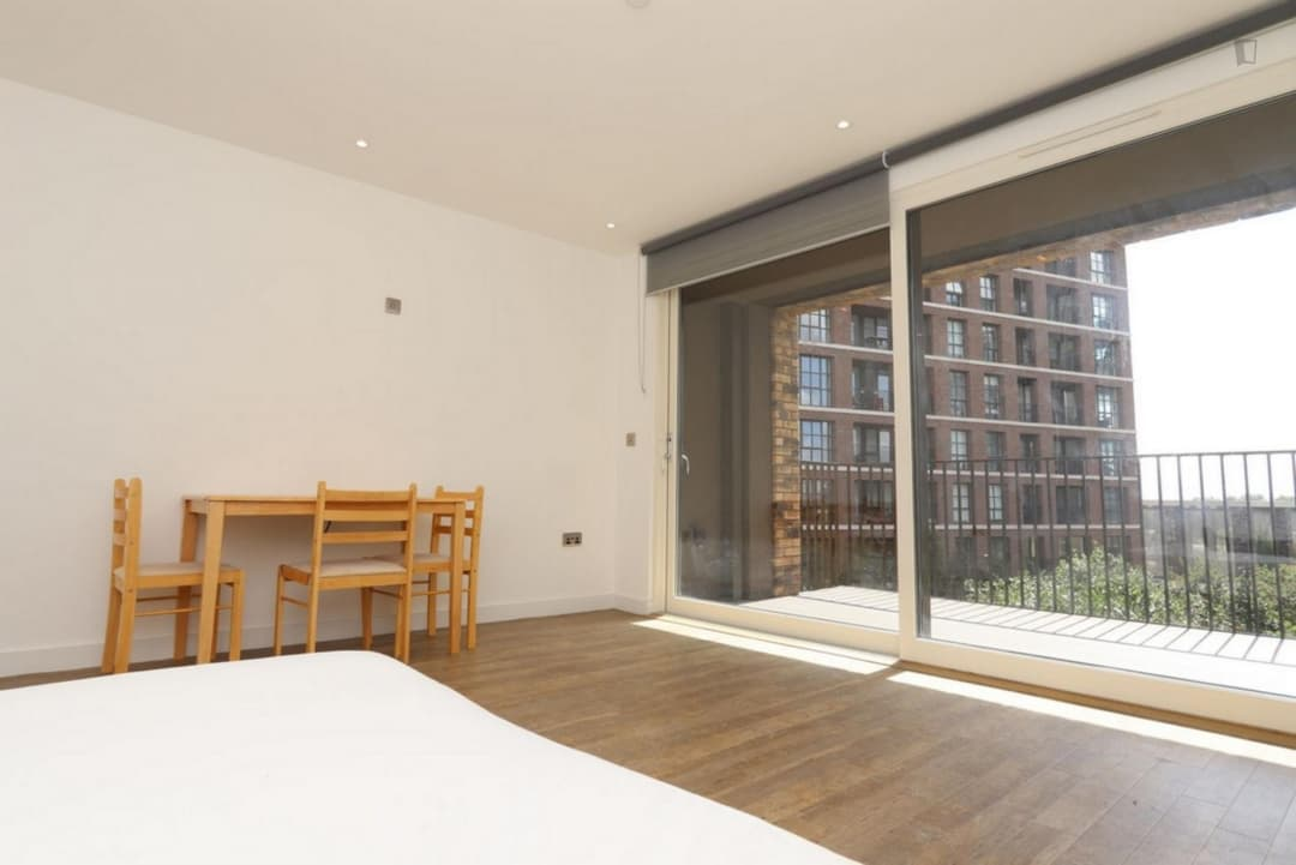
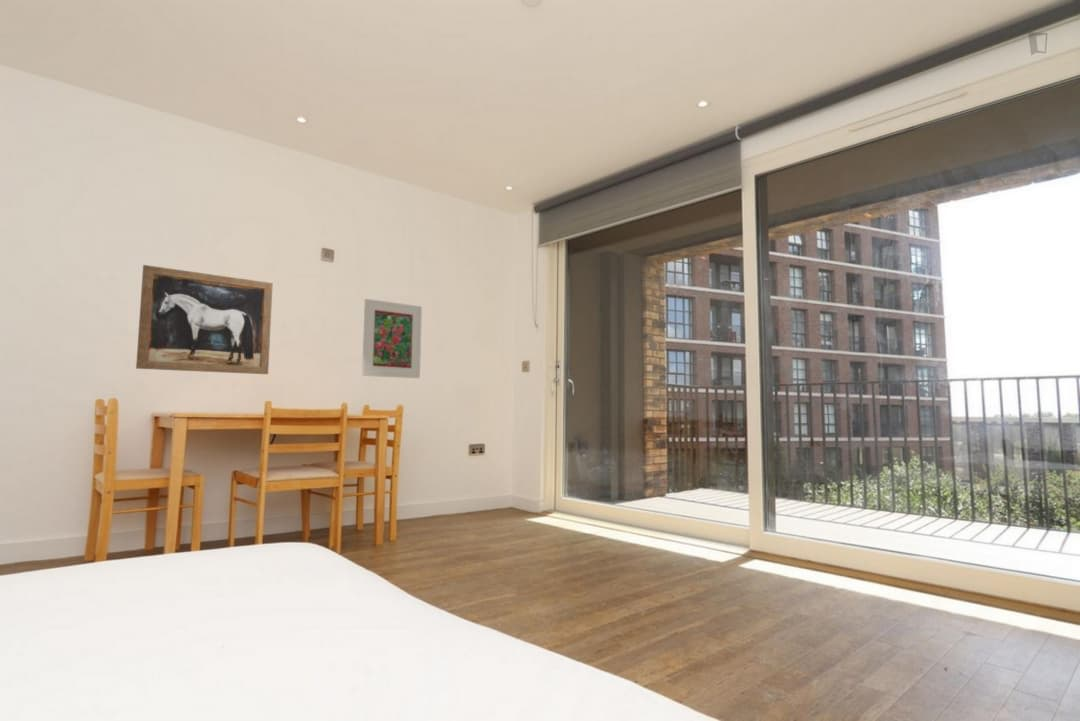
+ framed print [361,298,423,379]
+ wall art [135,264,274,375]
